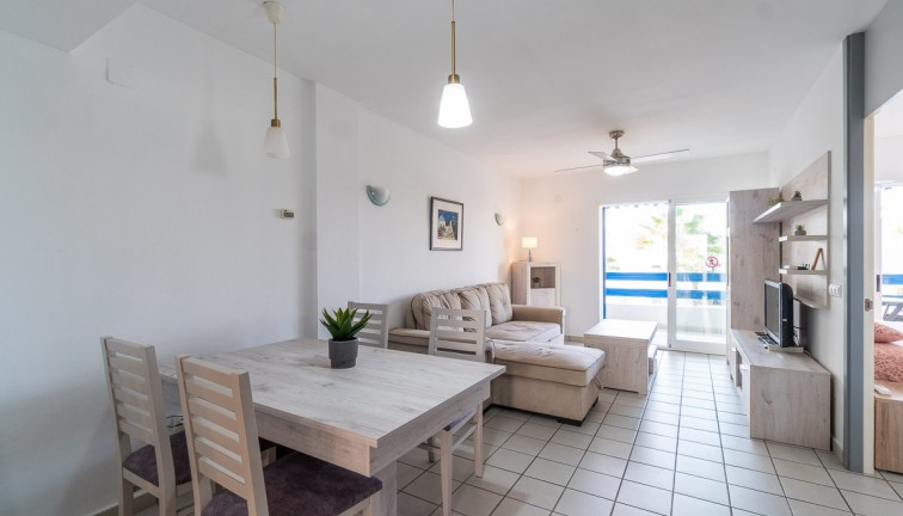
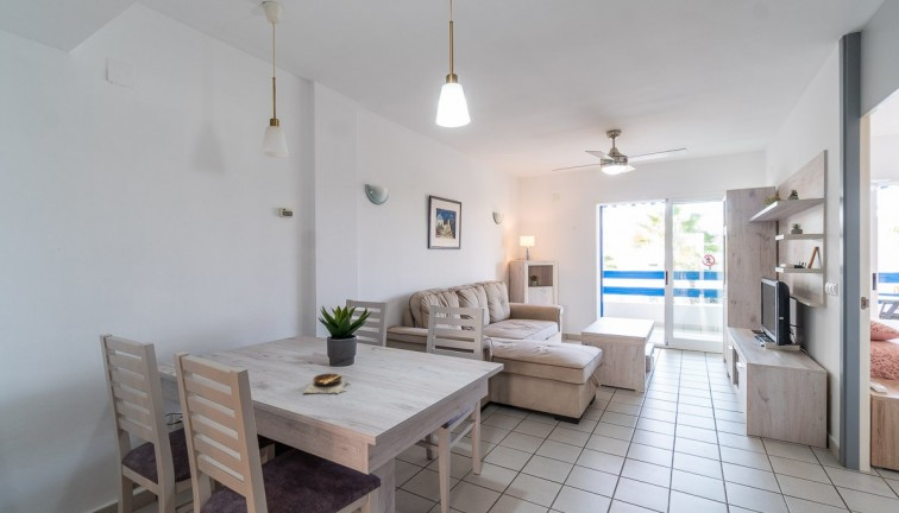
+ soup bowl [302,372,351,395]
